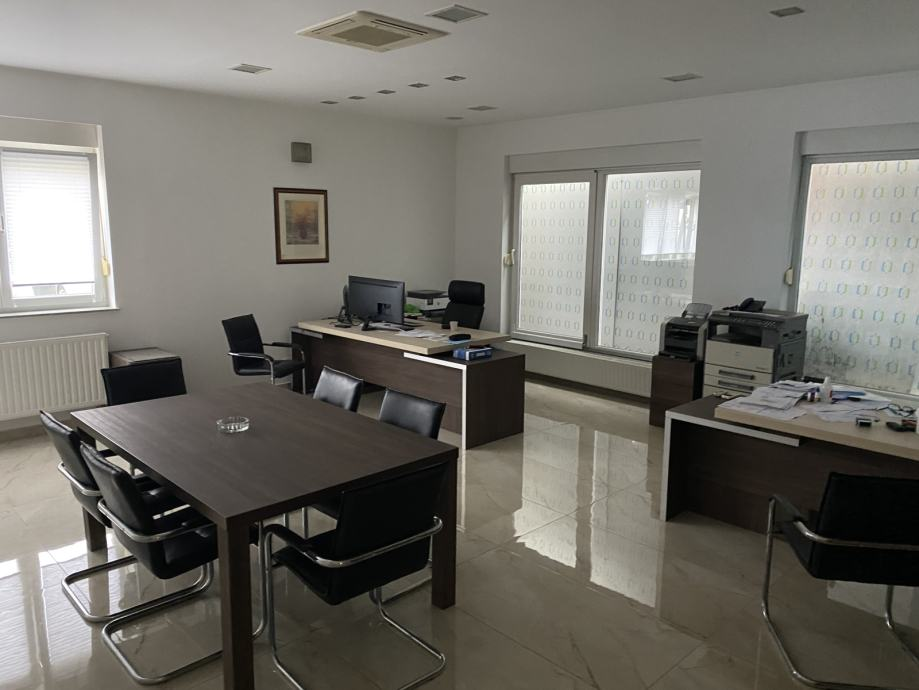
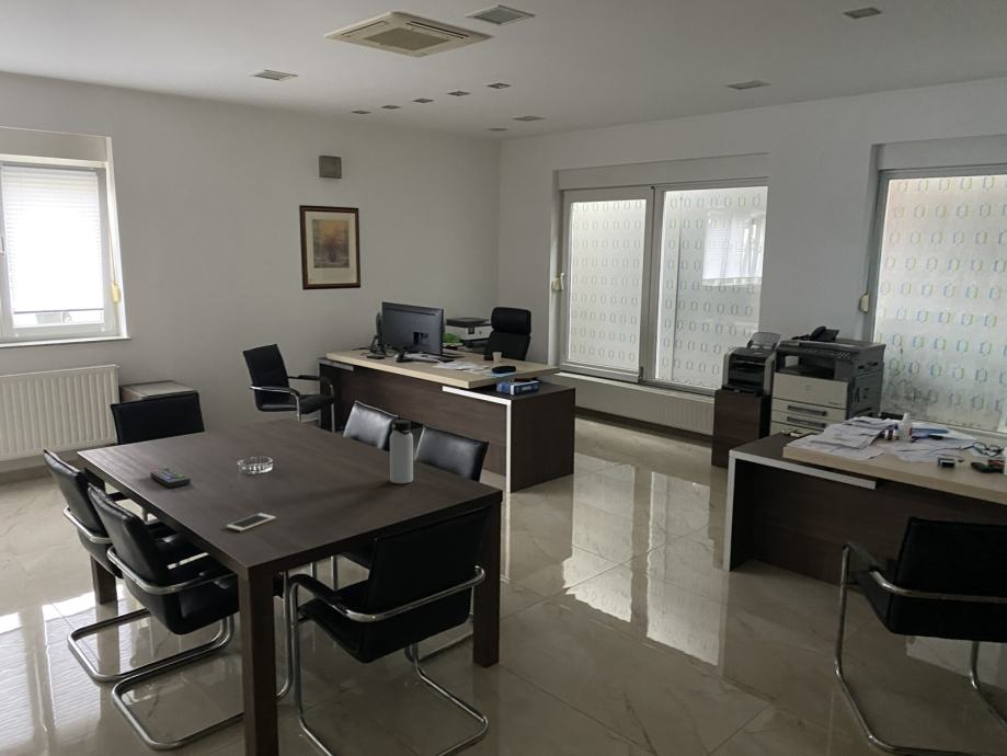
+ water bottle [389,419,414,484]
+ remote control [149,467,192,489]
+ cell phone [226,513,276,532]
